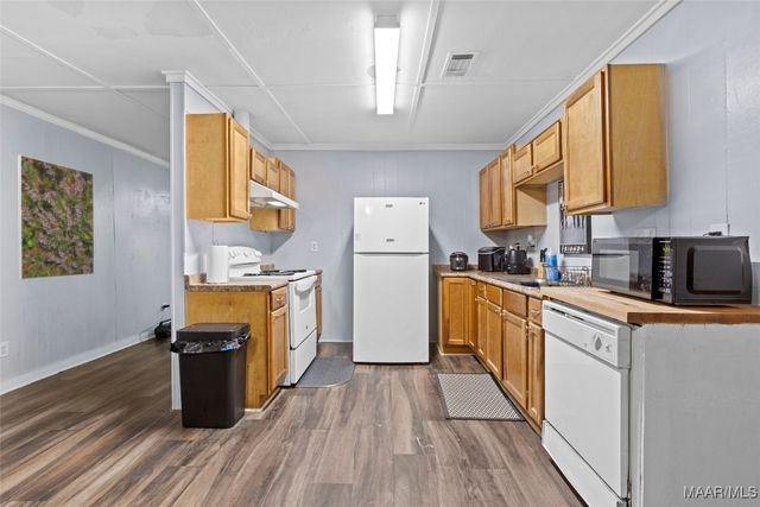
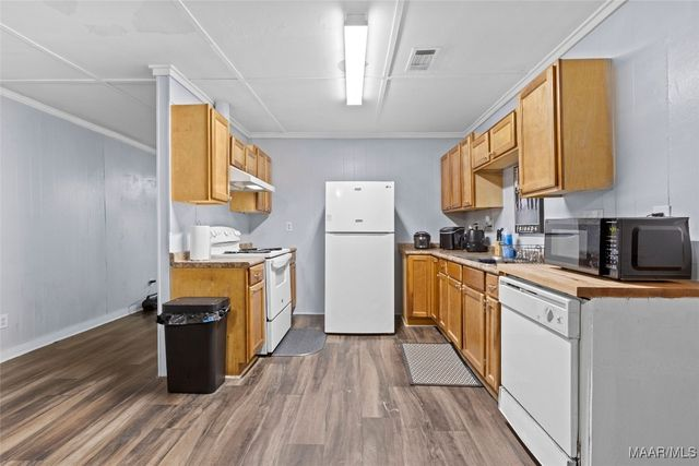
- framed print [15,153,95,280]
